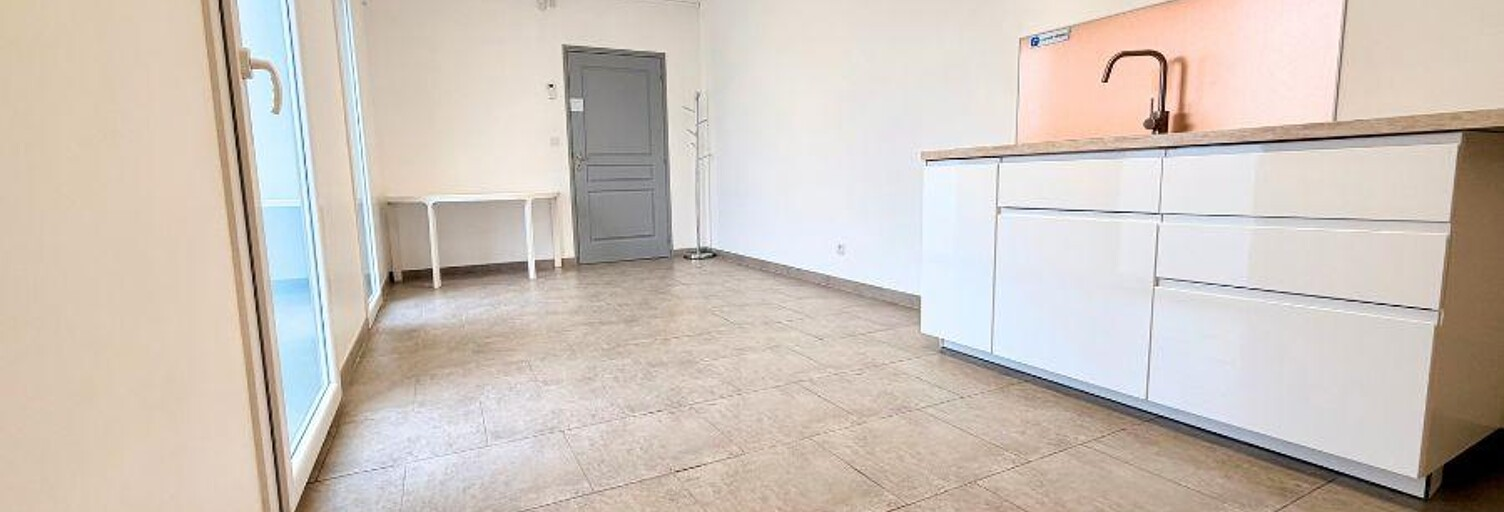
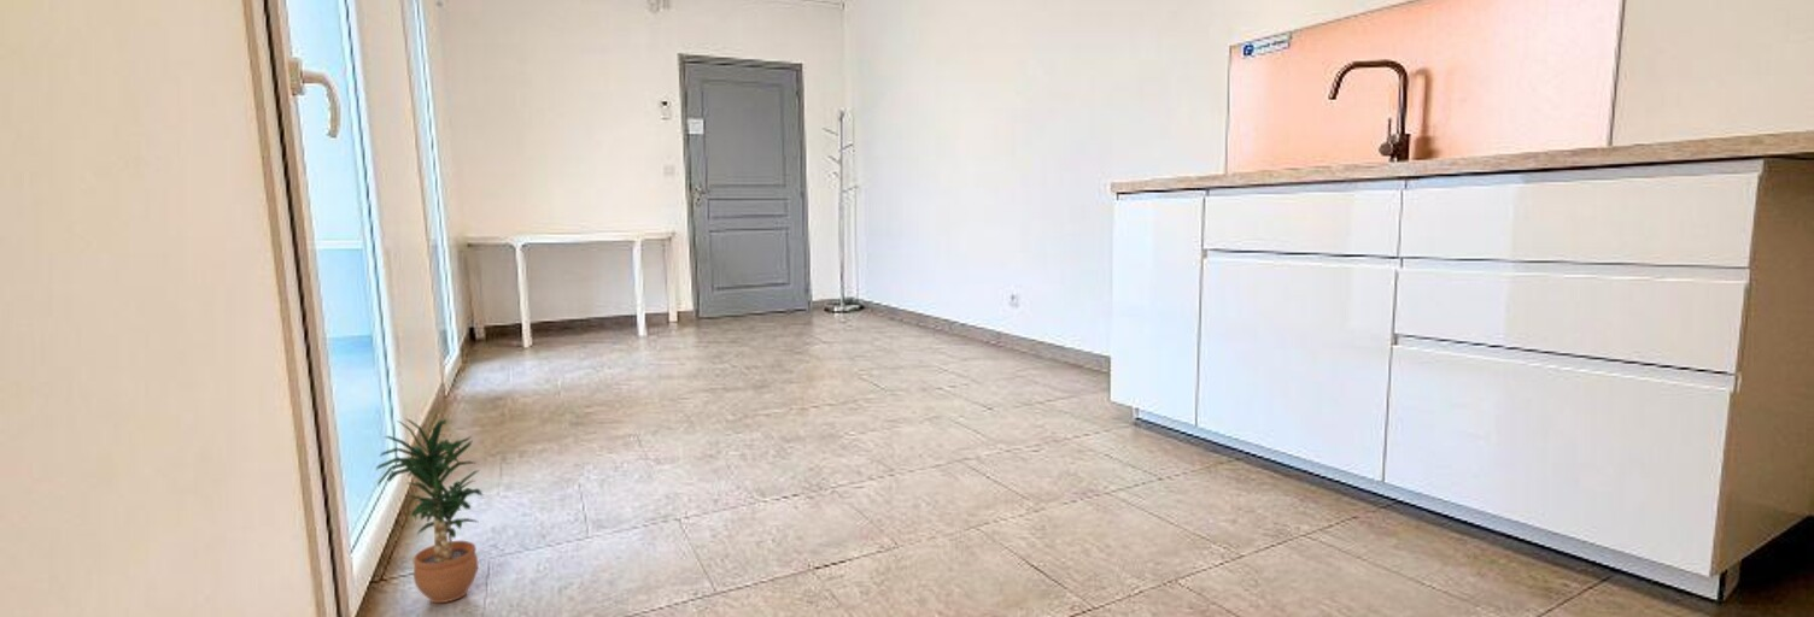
+ potted plant [374,417,485,604]
